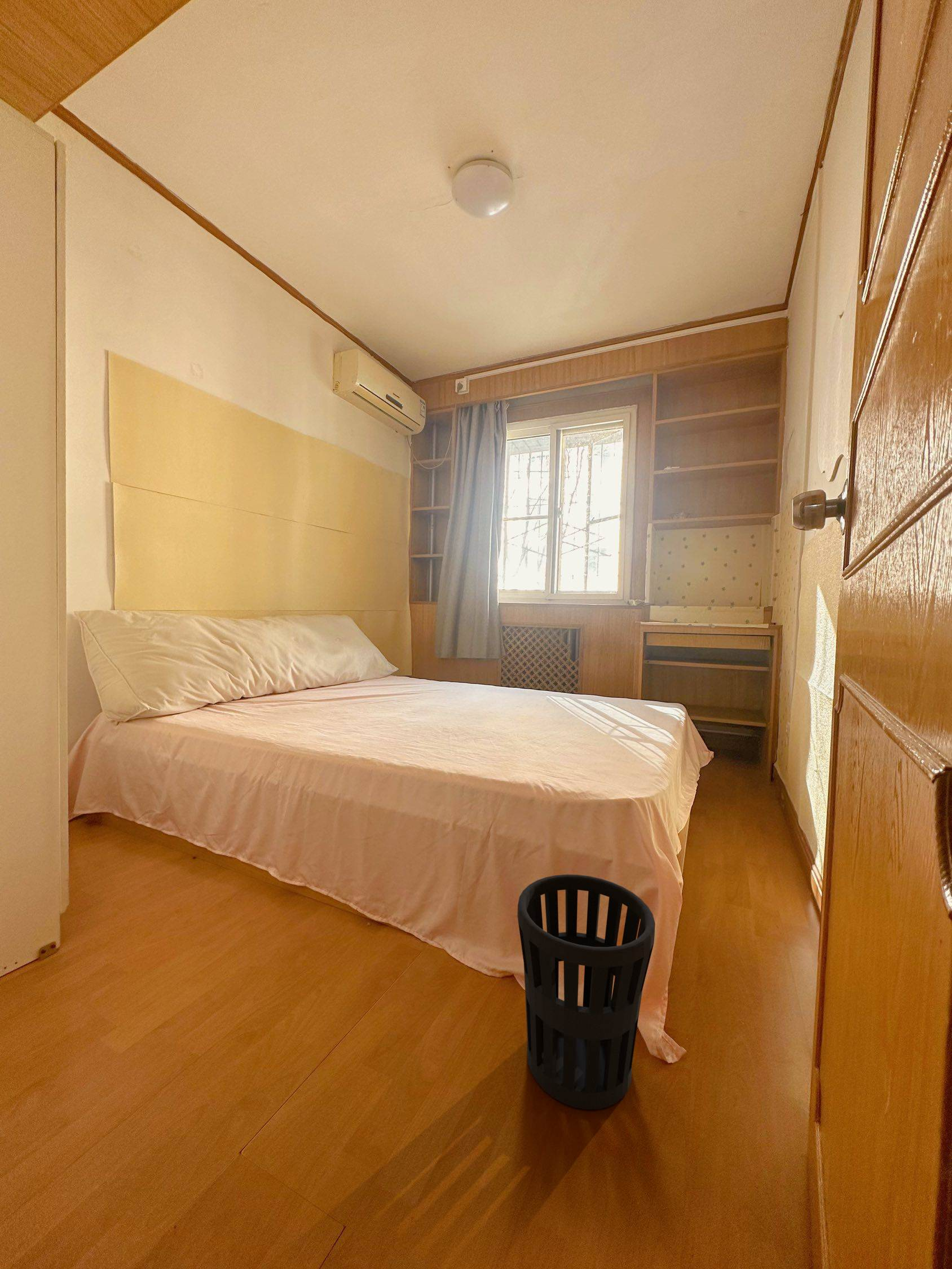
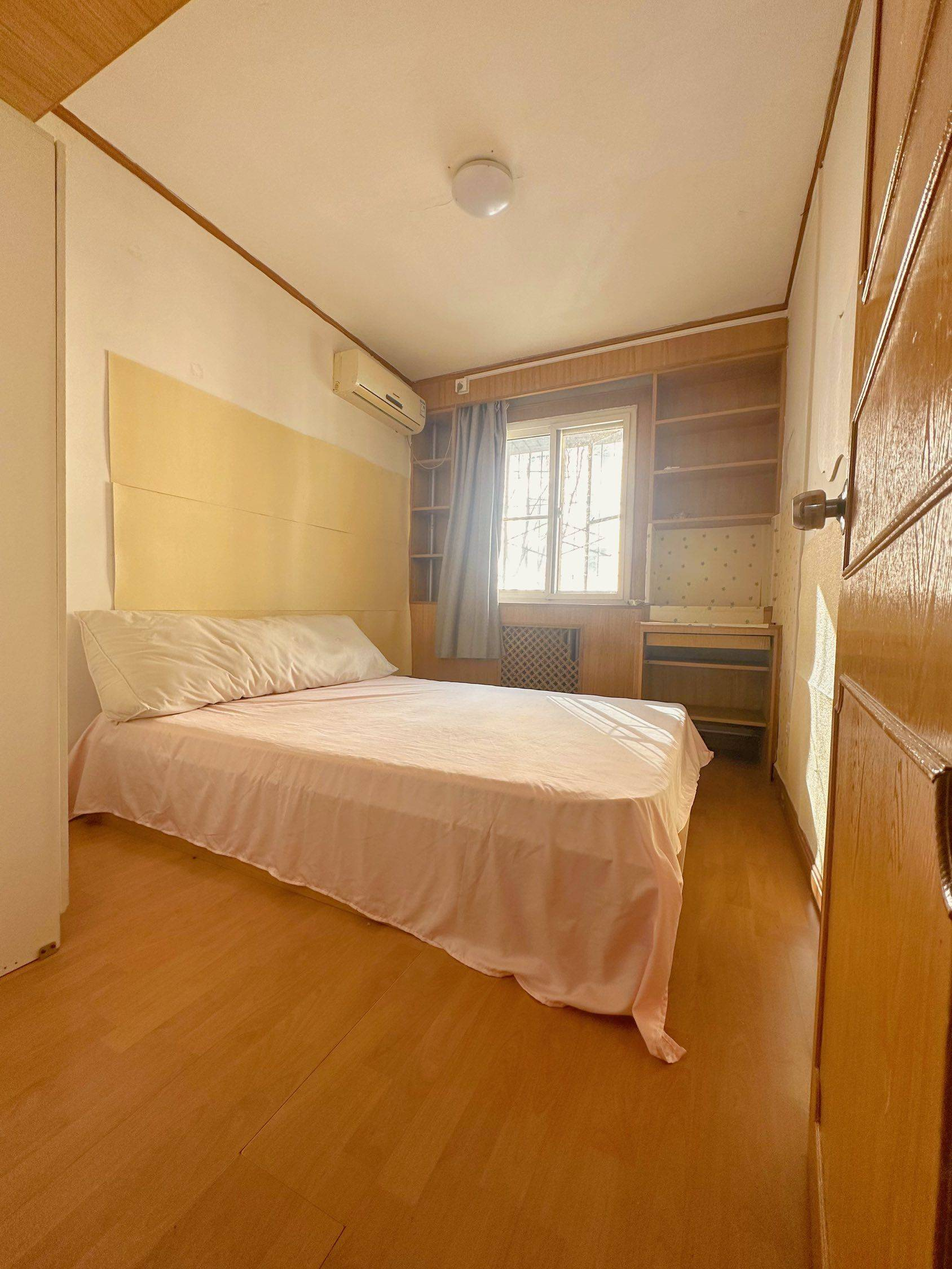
- wastebasket [517,874,656,1110]
